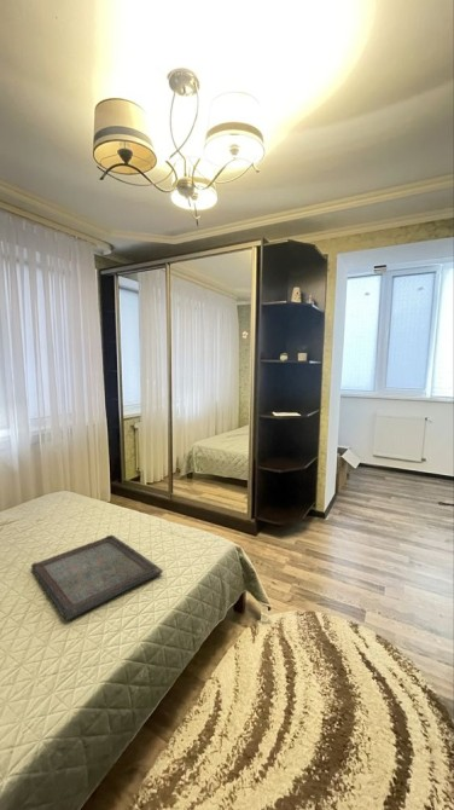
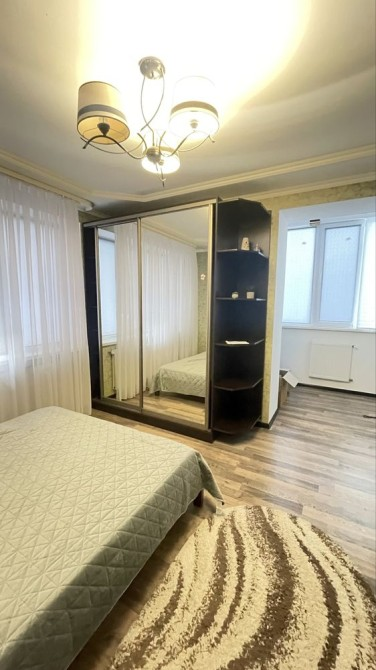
- serving tray [30,534,164,621]
